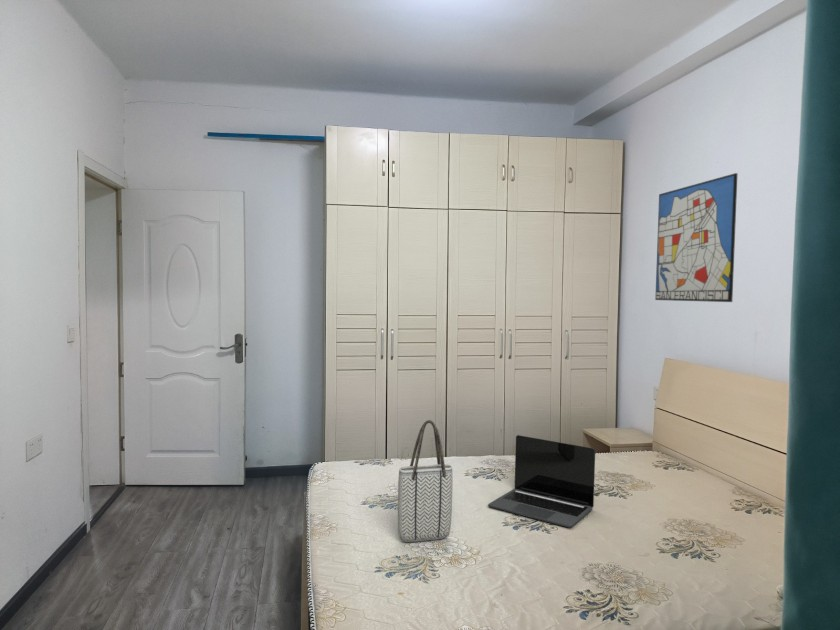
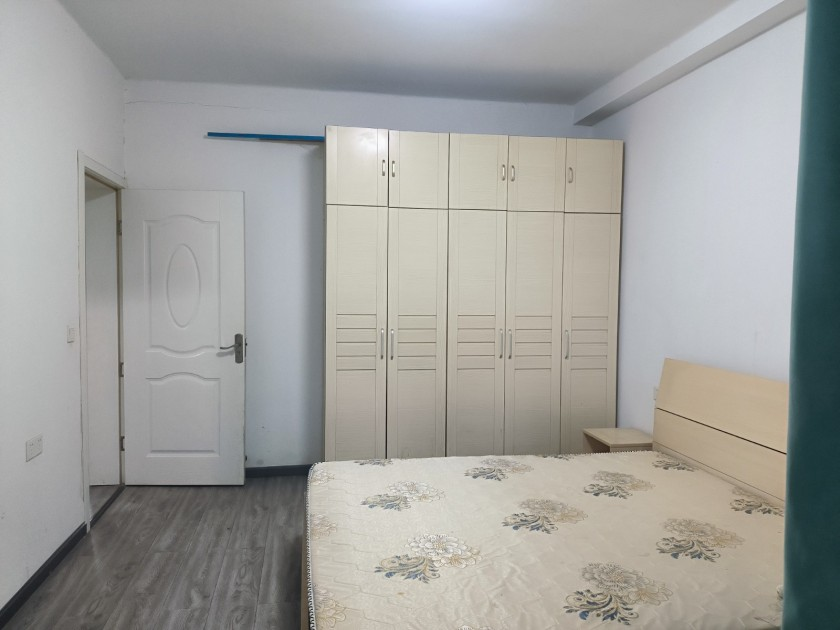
- tote bag [397,419,454,543]
- laptop [487,434,596,529]
- wall art [654,172,739,303]
